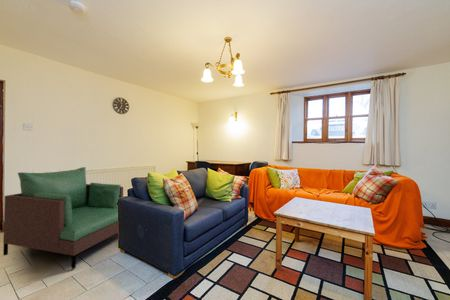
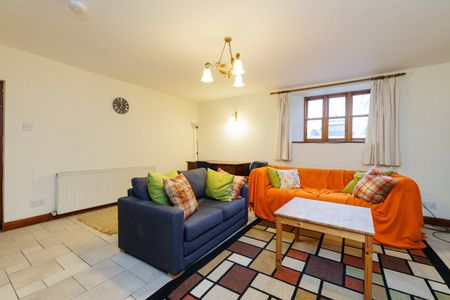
- armchair [2,166,124,270]
